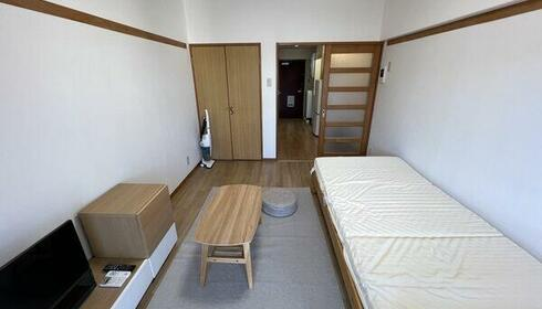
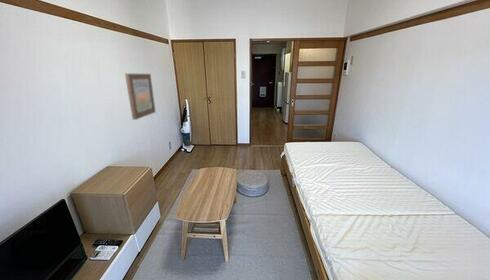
+ wall art [124,73,157,121]
